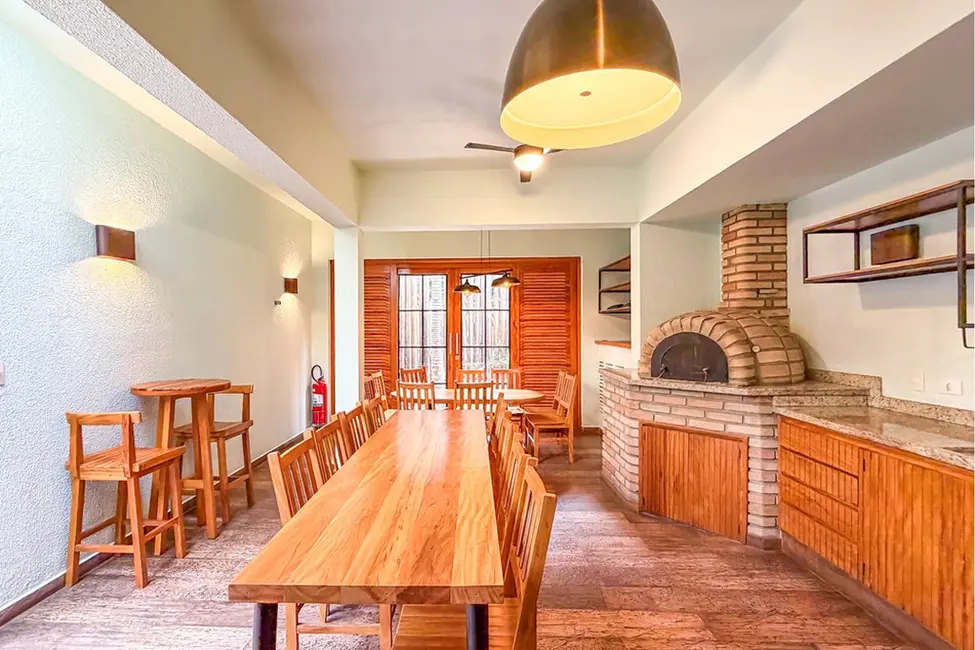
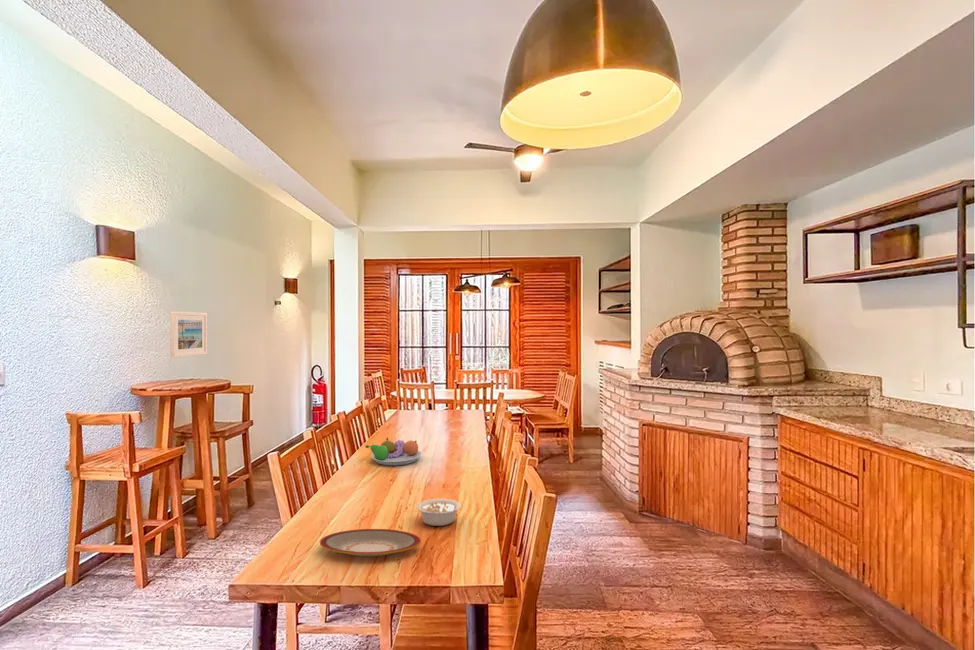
+ legume [416,498,461,527]
+ fruit bowl [365,436,422,466]
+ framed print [169,310,208,359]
+ plate [319,528,422,557]
